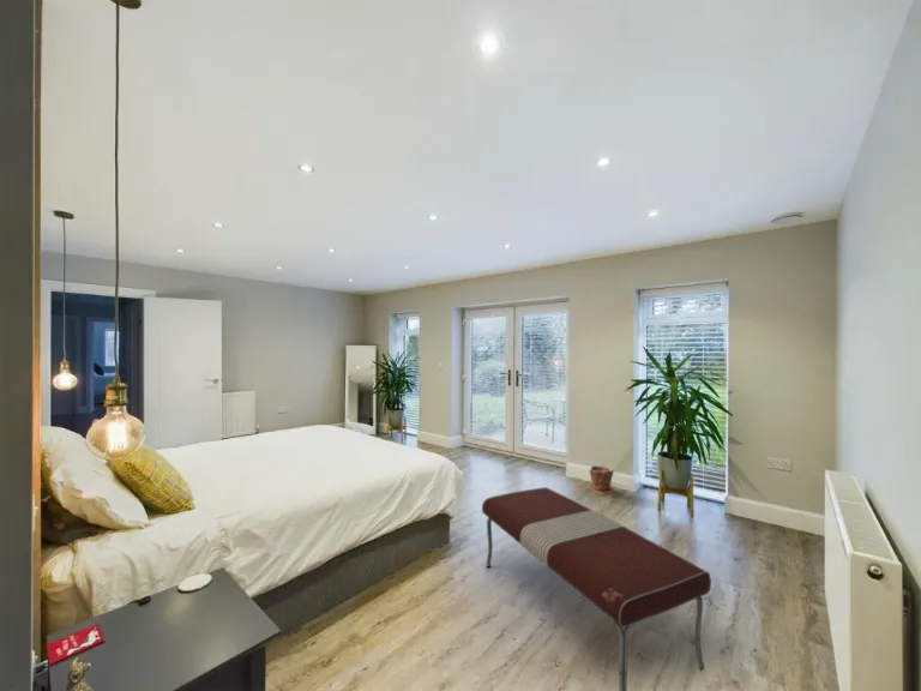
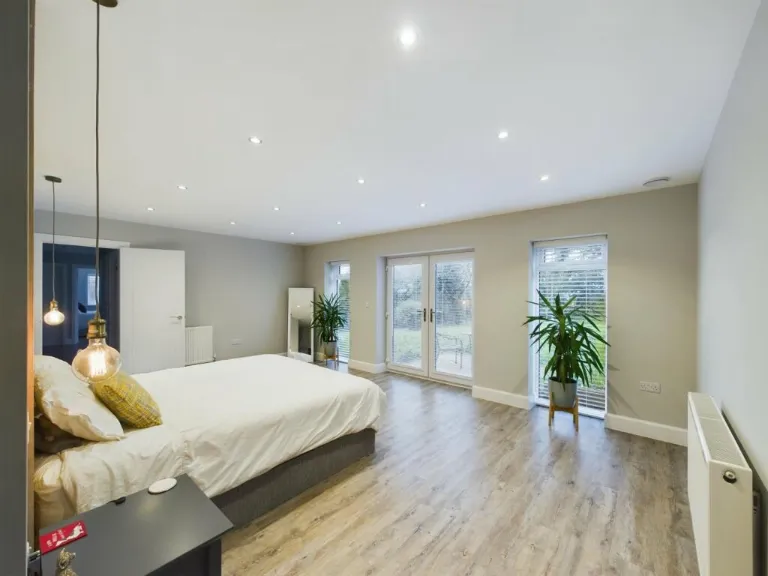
- bench [481,486,712,691]
- plant pot [586,464,619,495]
